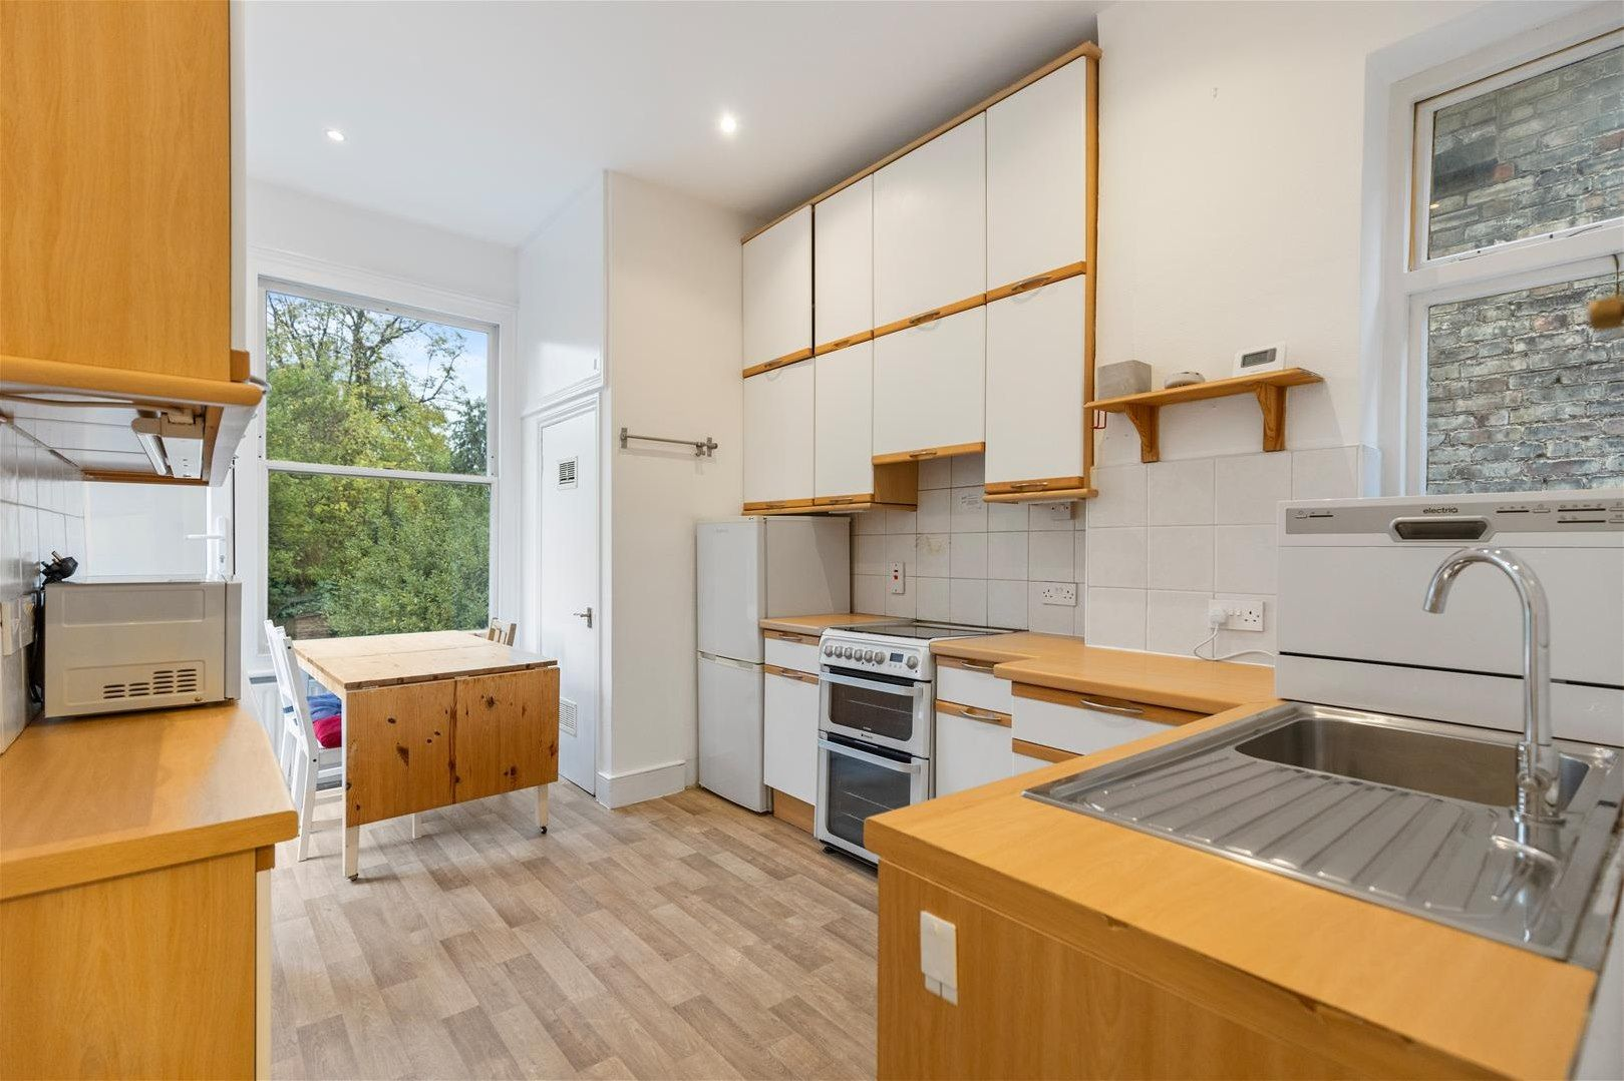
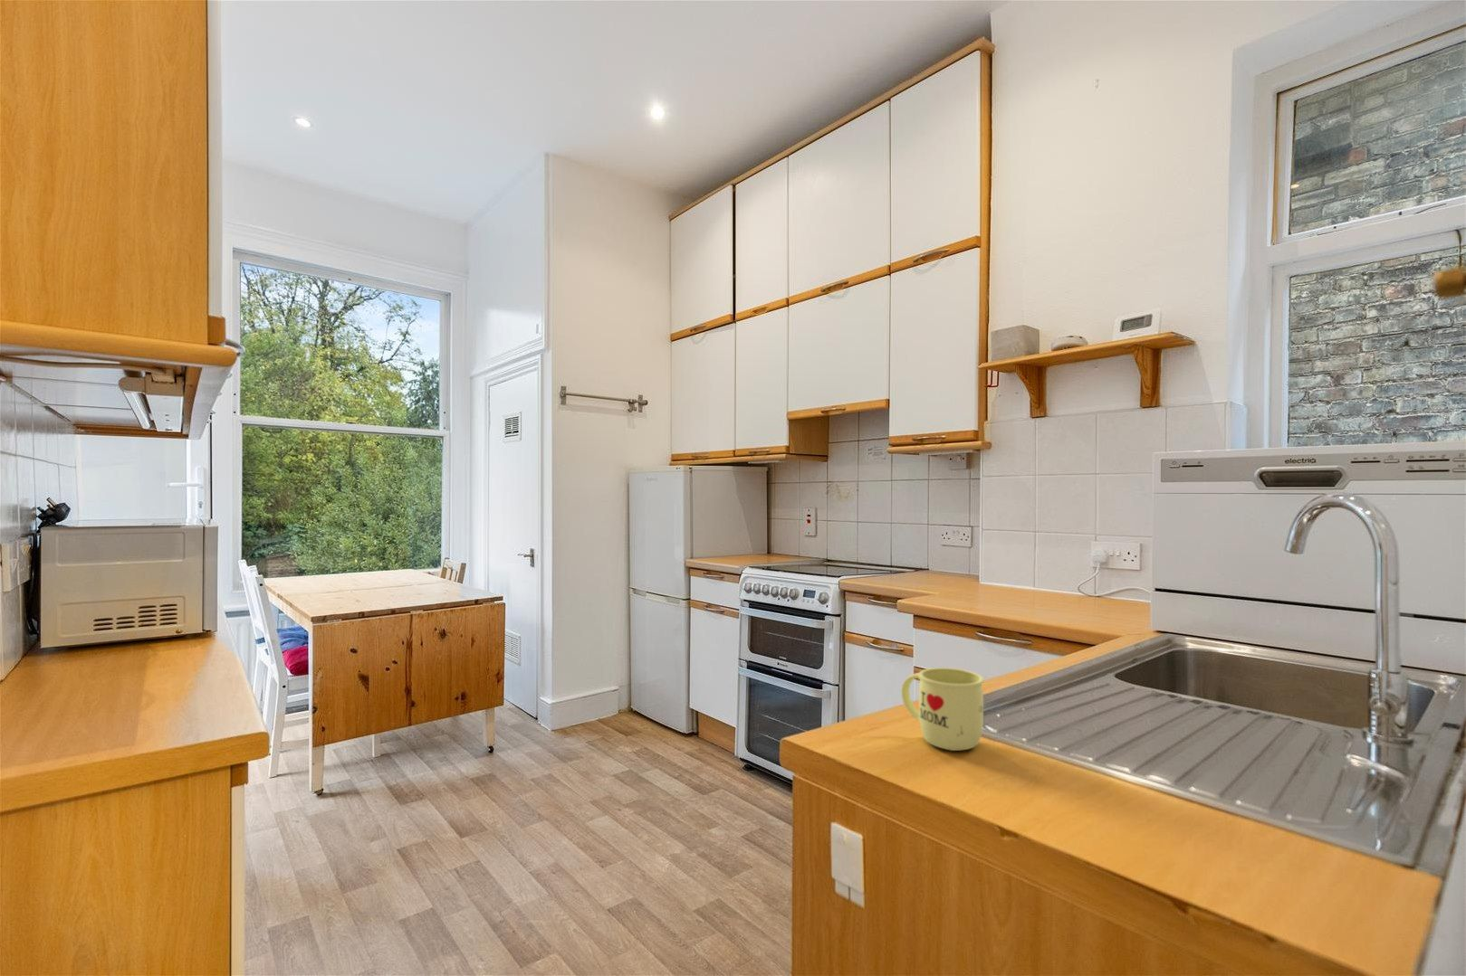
+ mug [901,667,985,752]
